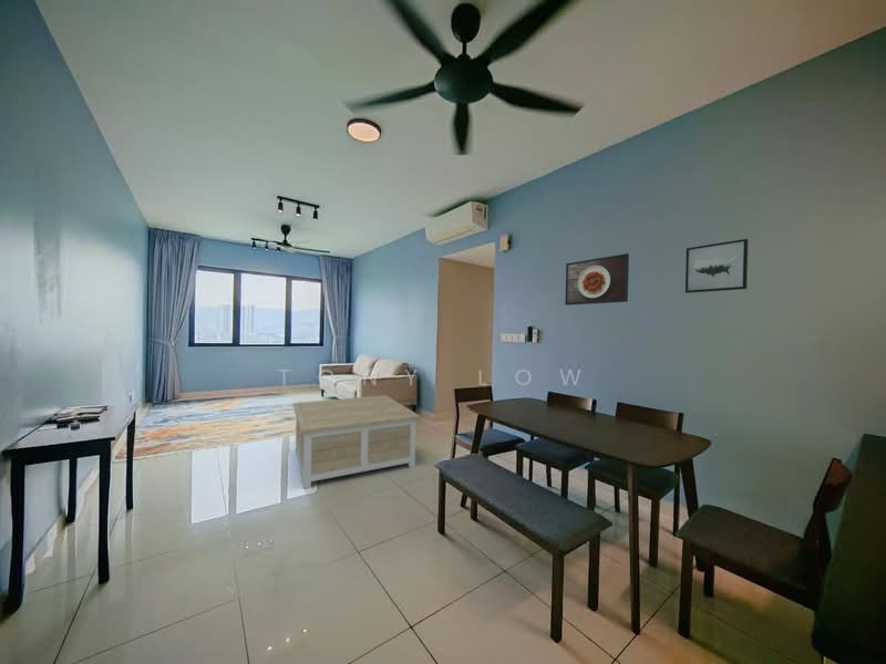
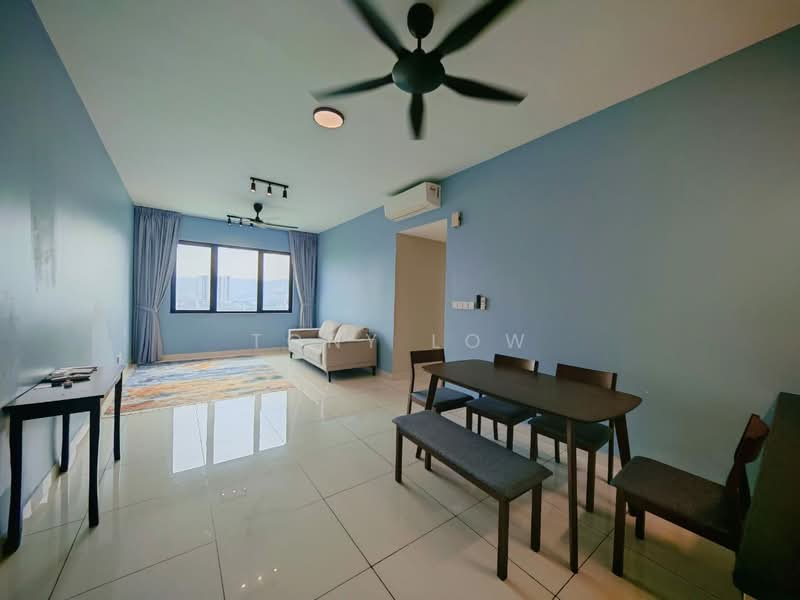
- coffee table [291,394,422,490]
- wall art [684,238,749,294]
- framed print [564,252,630,307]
